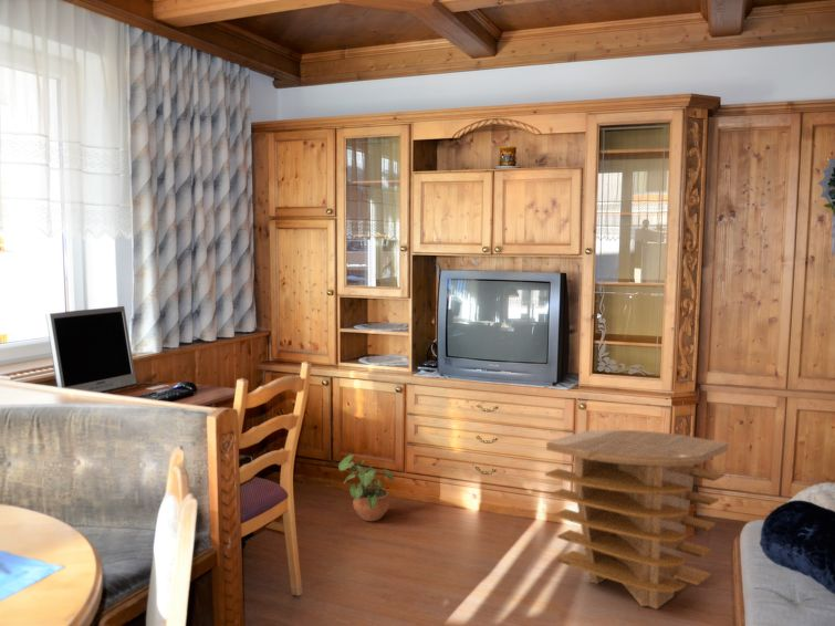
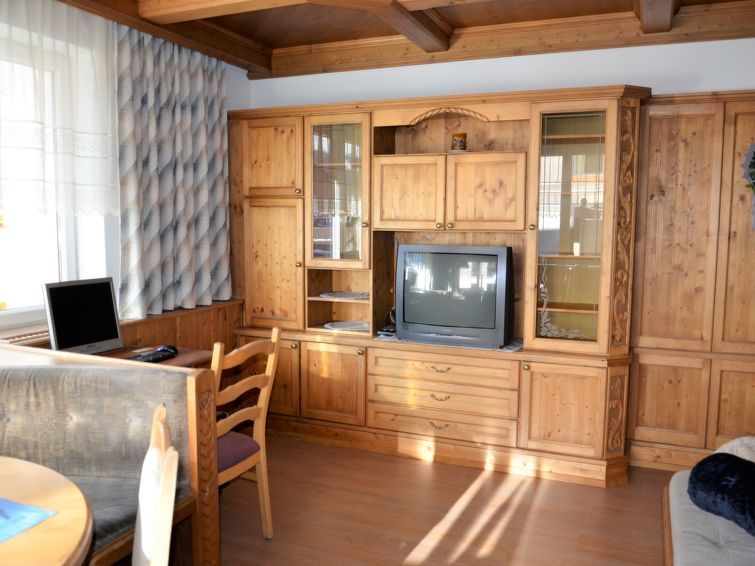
- side table [544,429,729,611]
- potted plant [337,453,395,522]
